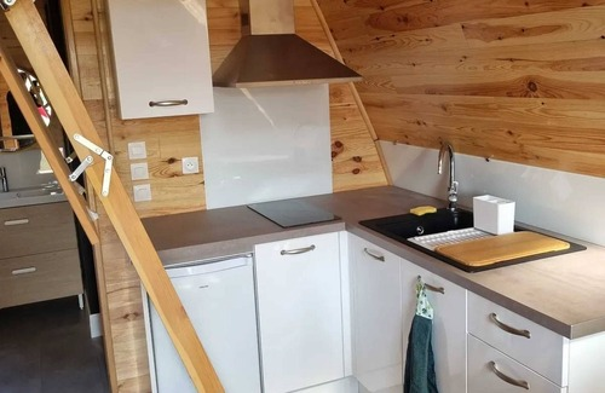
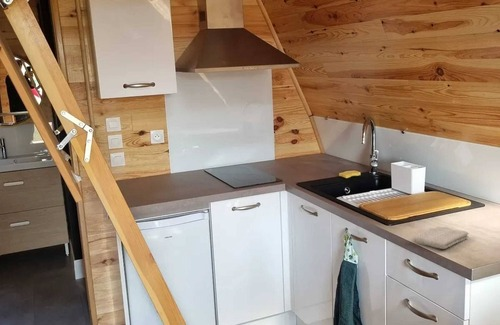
+ washcloth [412,226,469,250]
